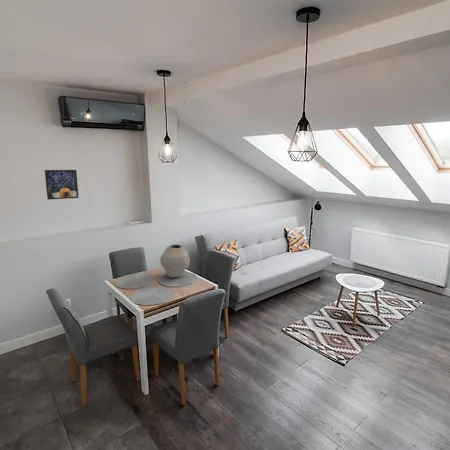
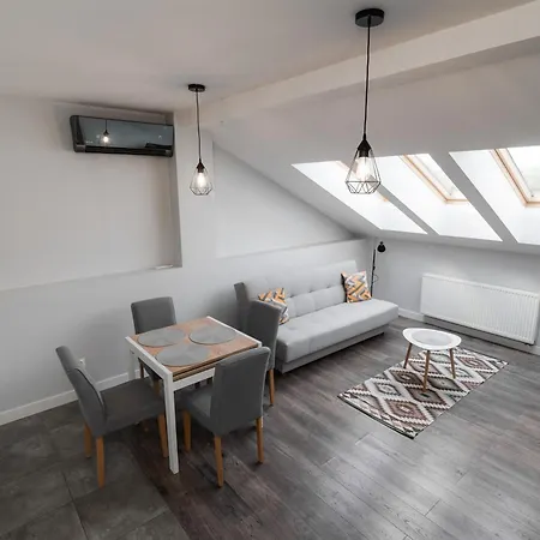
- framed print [44,169,79,201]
- vase [159,243,191,278]
